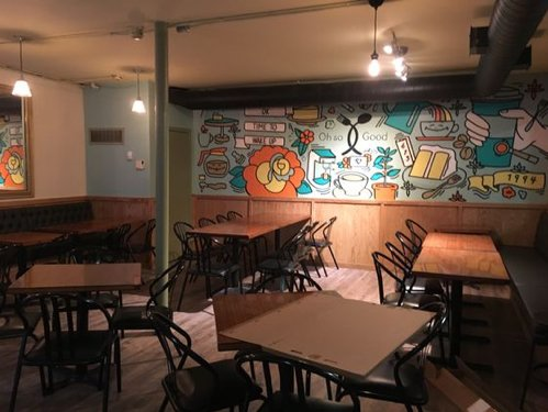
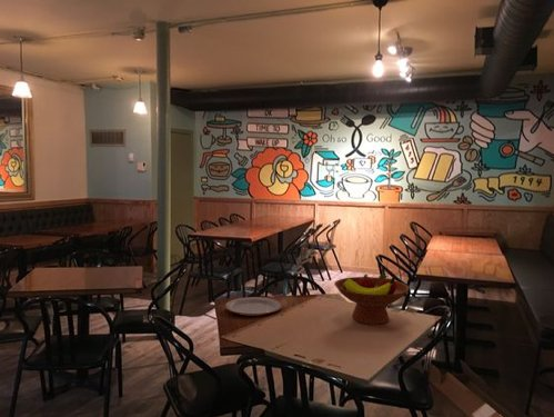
+ fruit bowl [333,272,411,326]
+ plate [224,296,283,317]
